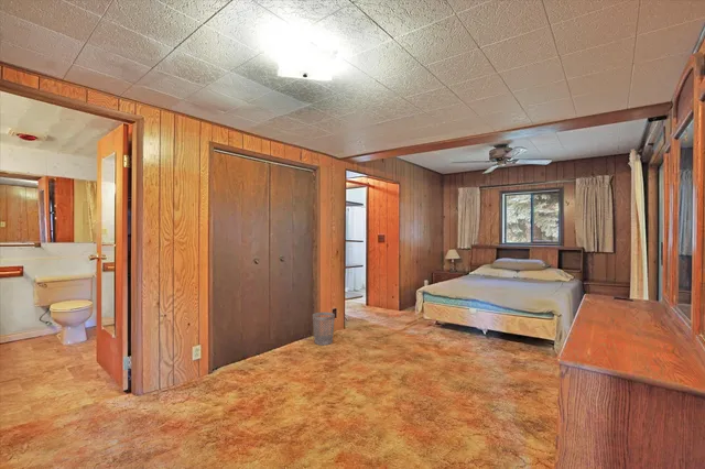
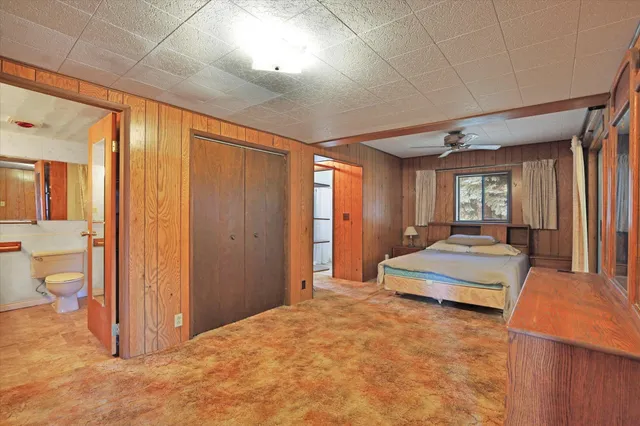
- wastebasket [312,312,336,346]
